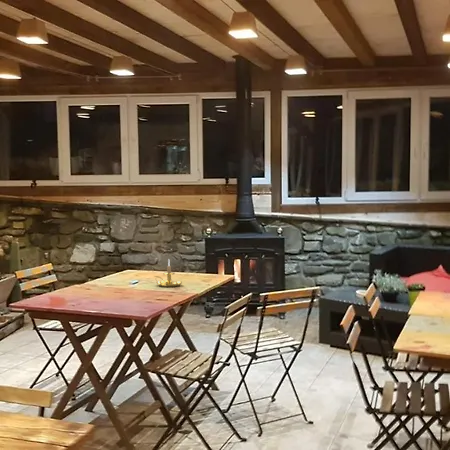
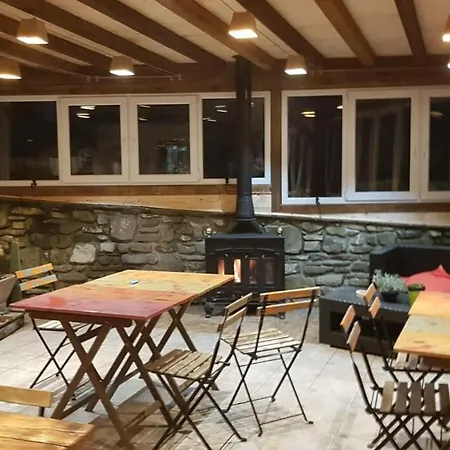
- candle holder [153,259,183,288]
